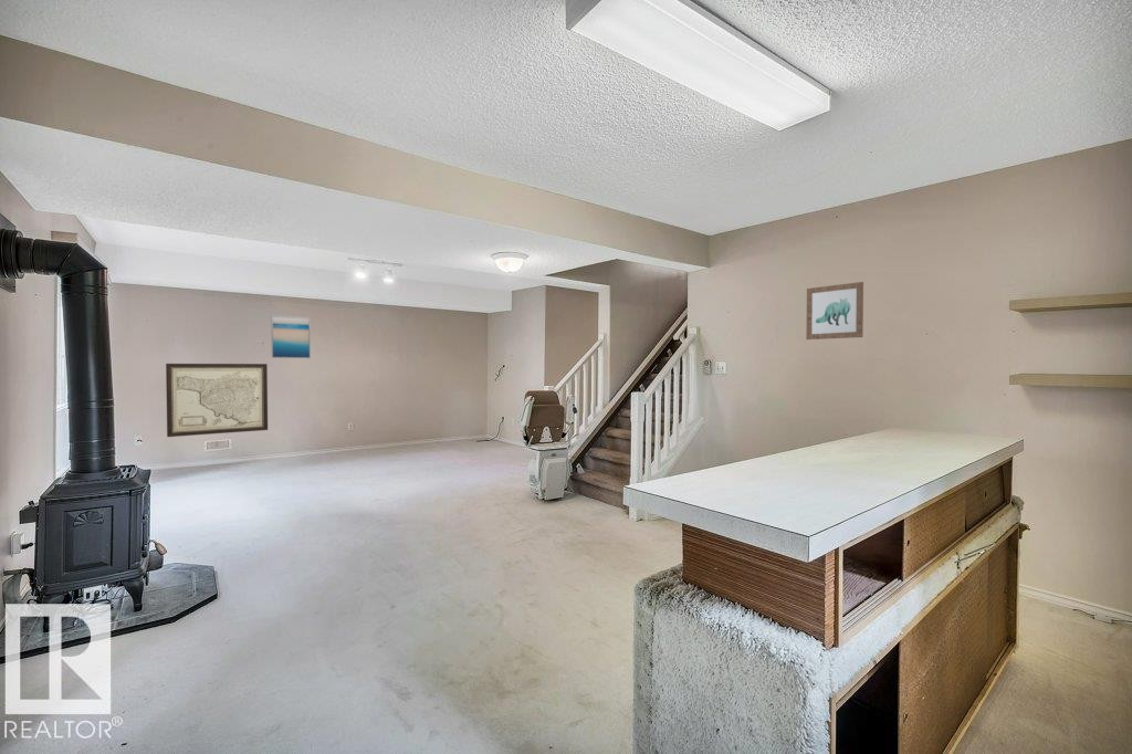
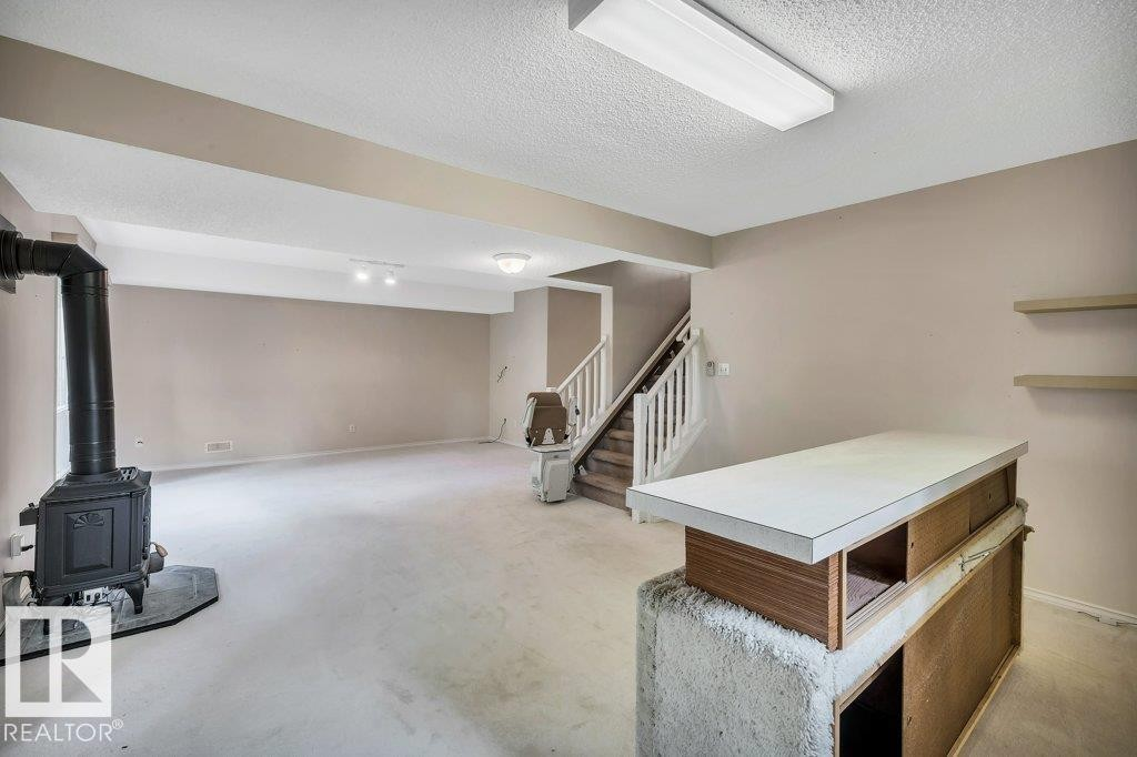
- wall art [165,363,269,438]
- wall art [805,281,864,341]
- wall art [270,315,312,359]
